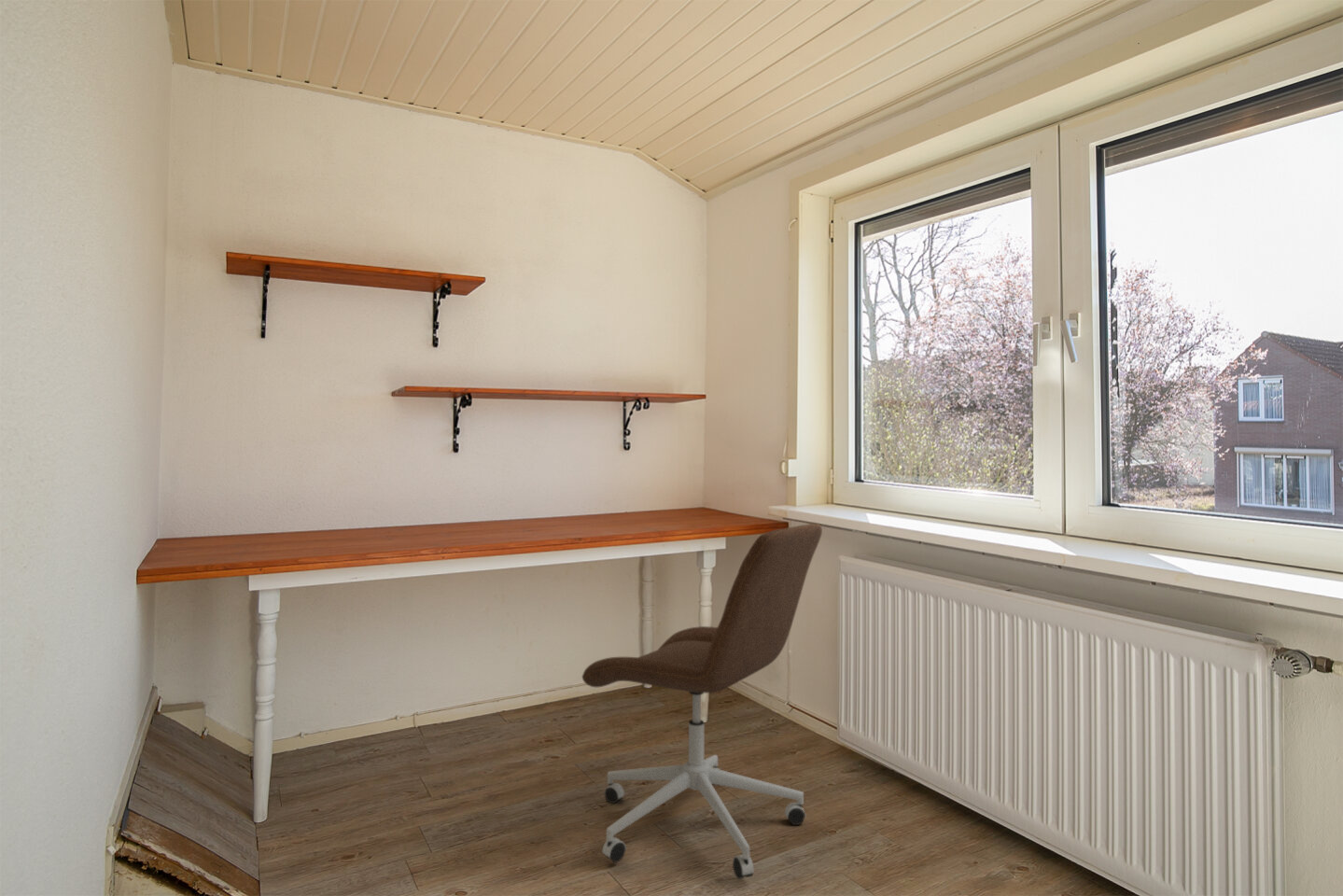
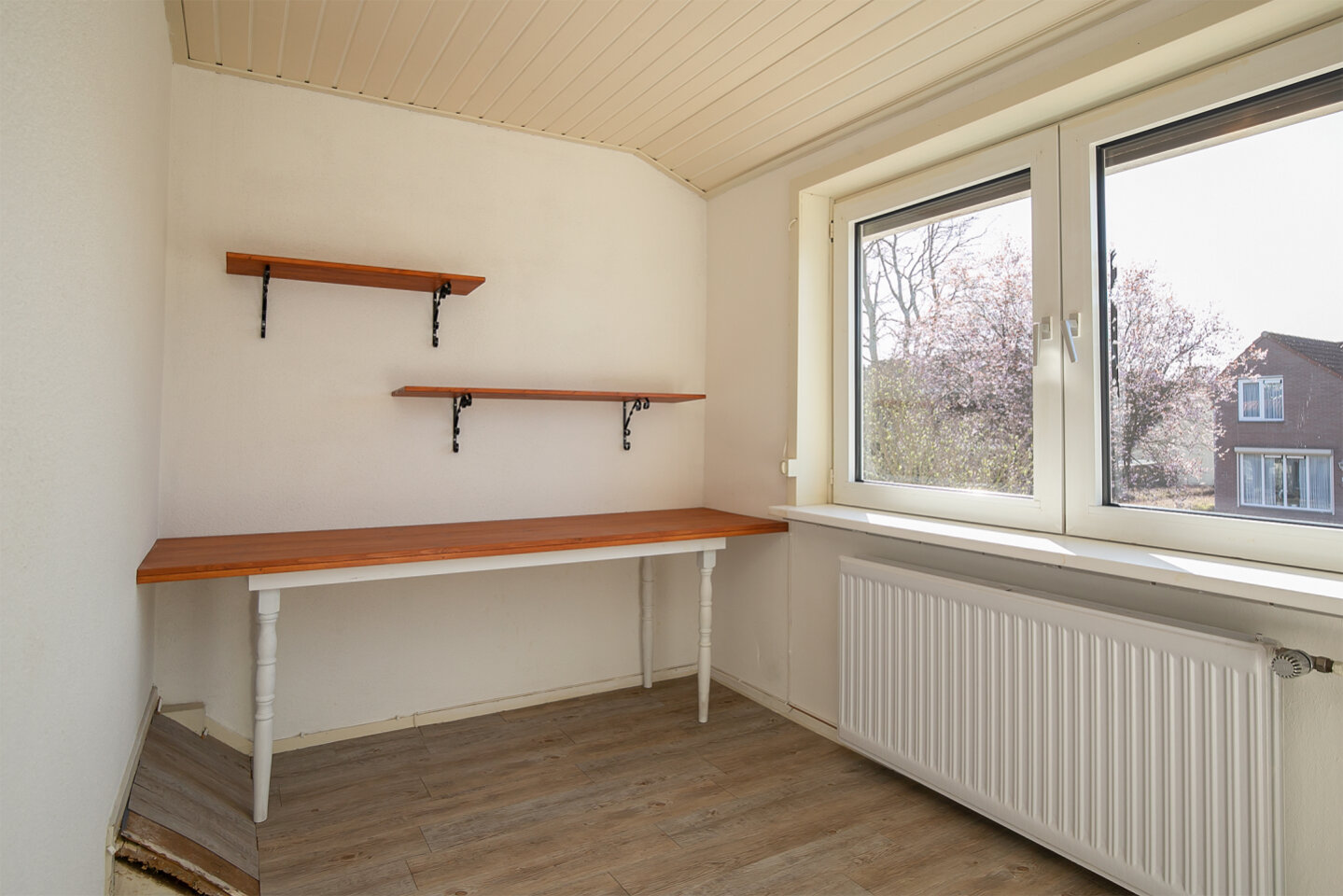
- office chair [581,523,823,880]
